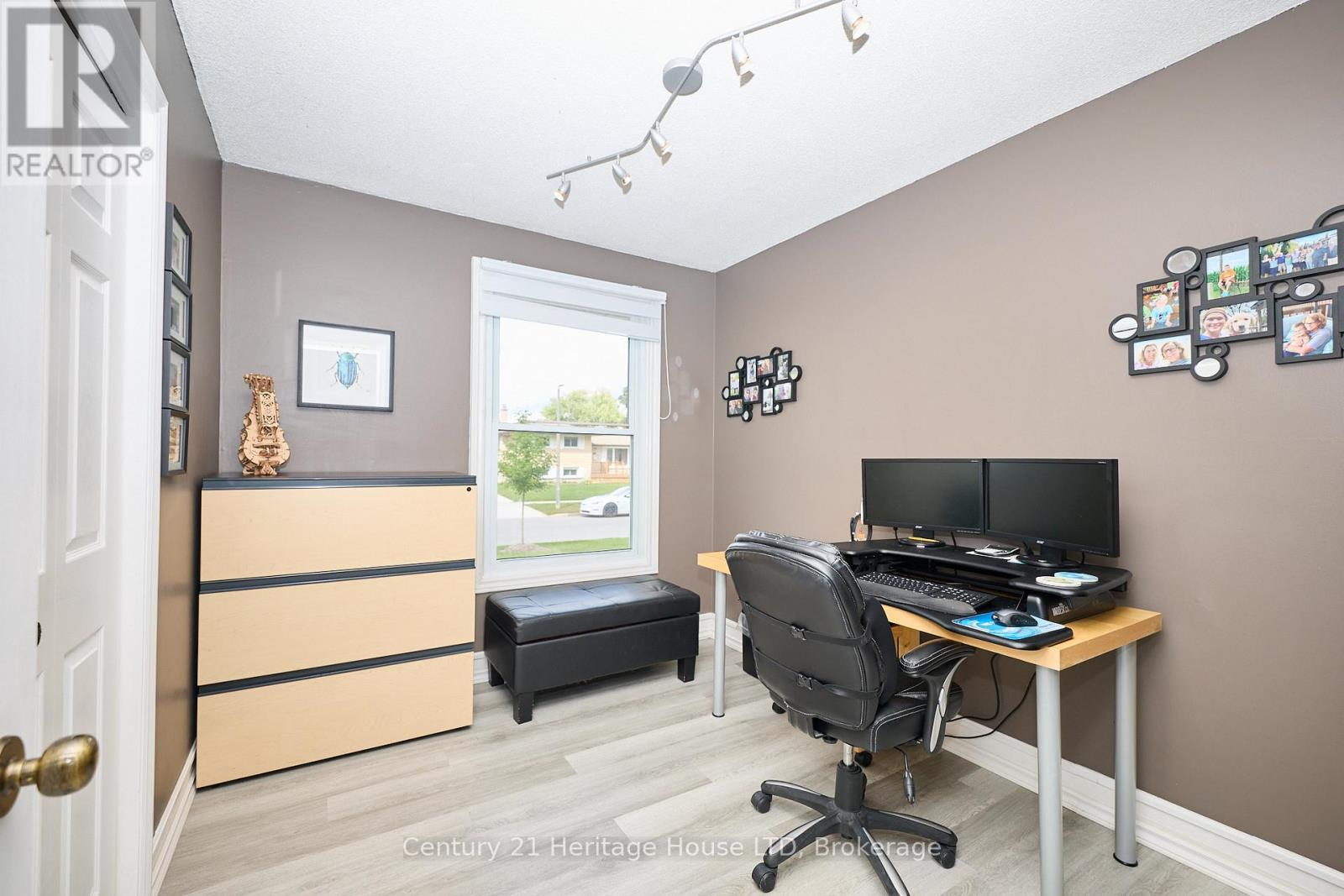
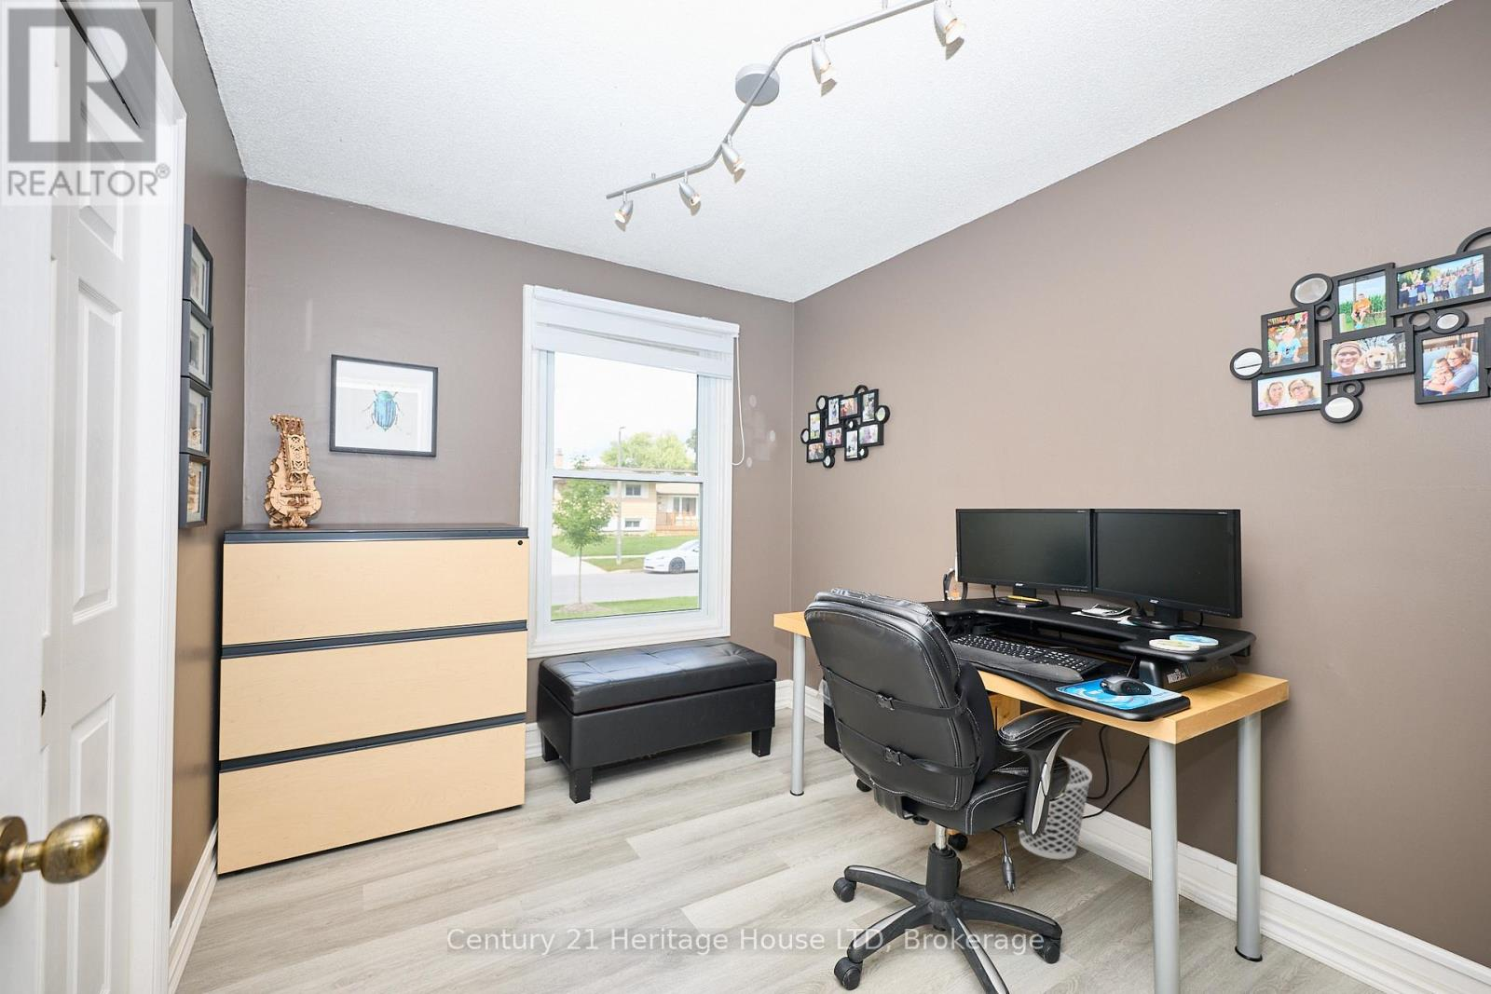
+ wastebasket [1017,755,1093,860]
